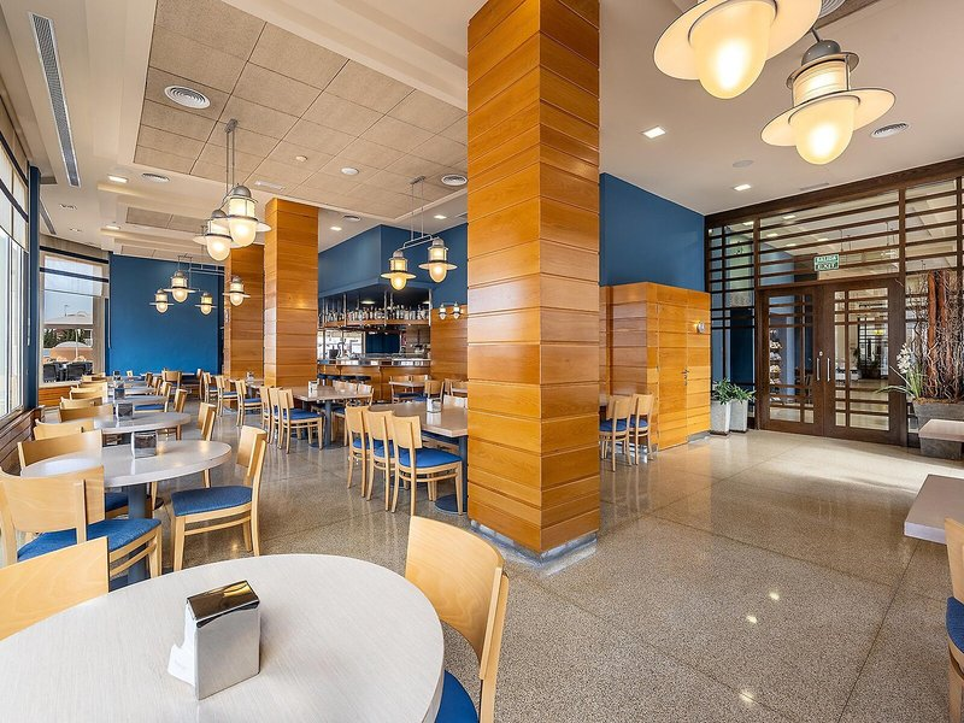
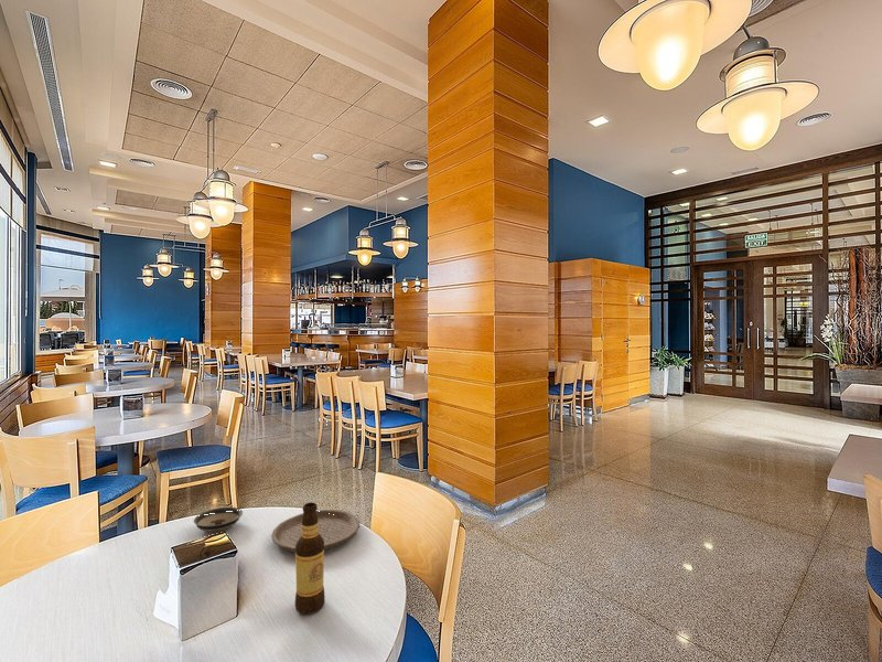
+ saucer [193,506,244,533]
+ bottle [294,501,326,616]
+ plate [270,509,361,554]
